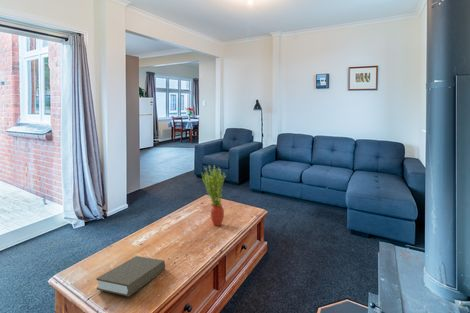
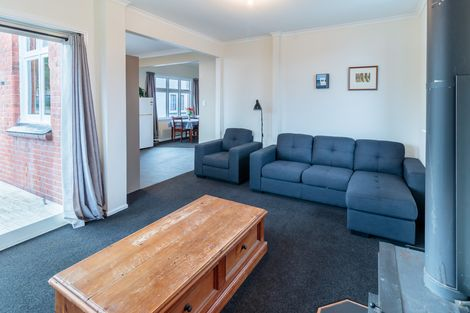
- book [95,255,166,297]
- potted plant [200,164,227,227]
